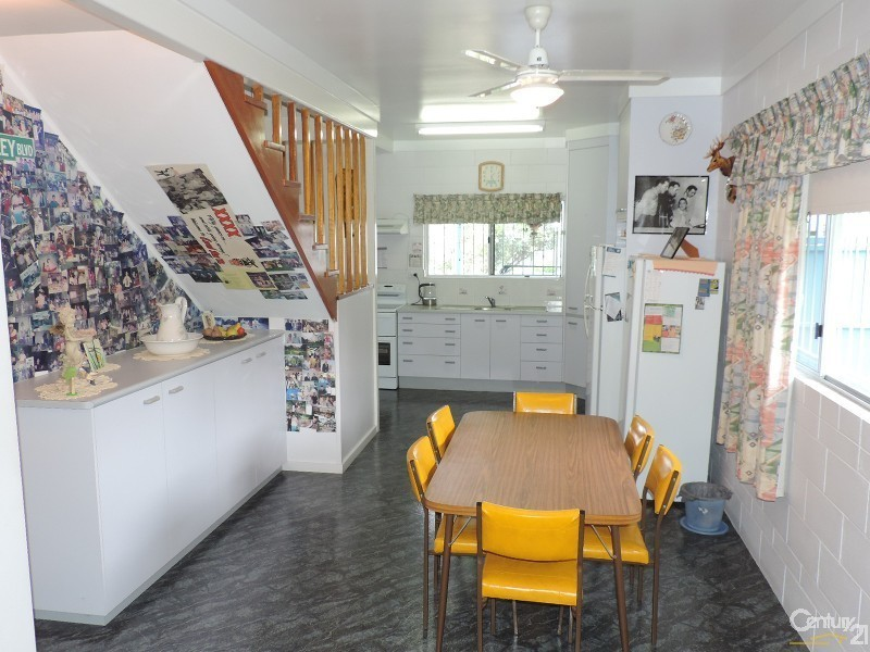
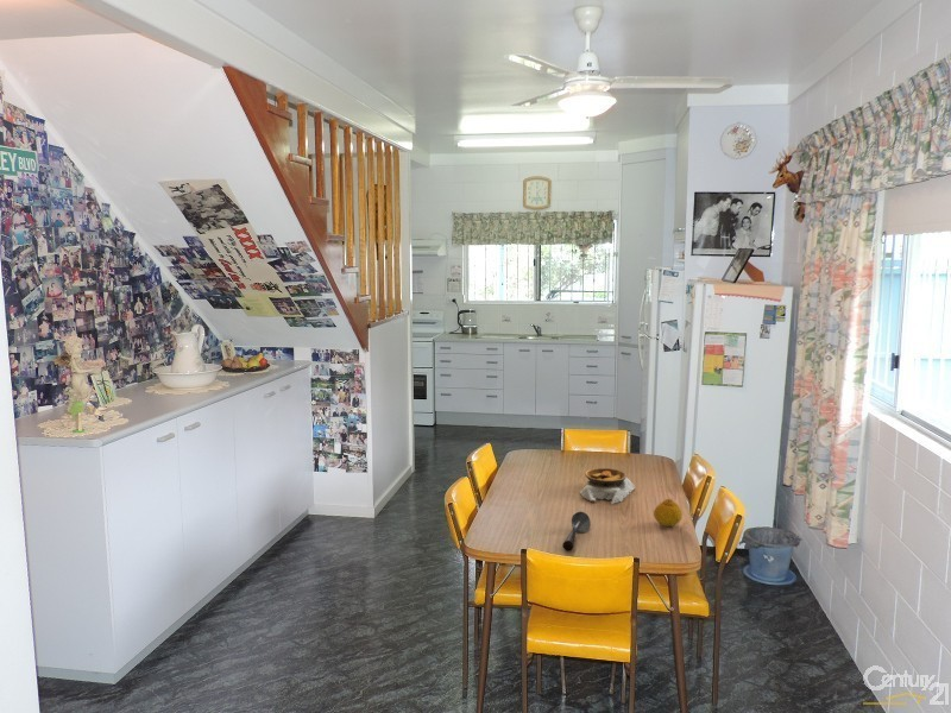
+ fruit [653,498,684,528]
+ spoon [561,511,592,553]
+ bowl [579,467,636,505]
